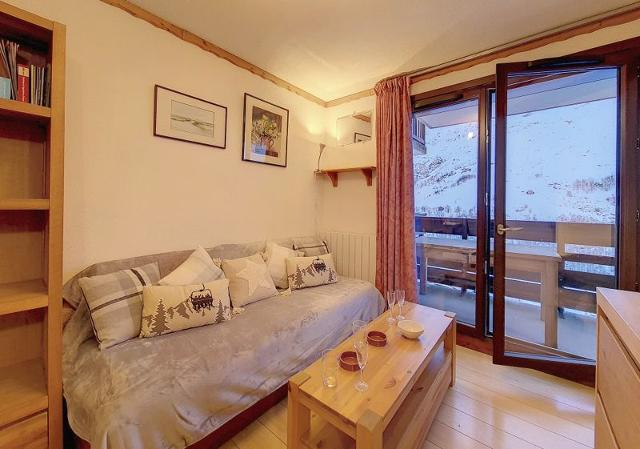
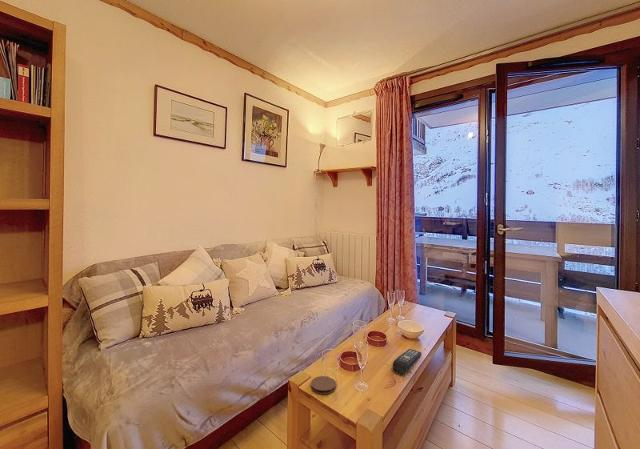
+ remote control [392,348,422,375]
+ coaster [310,375,337,395]
